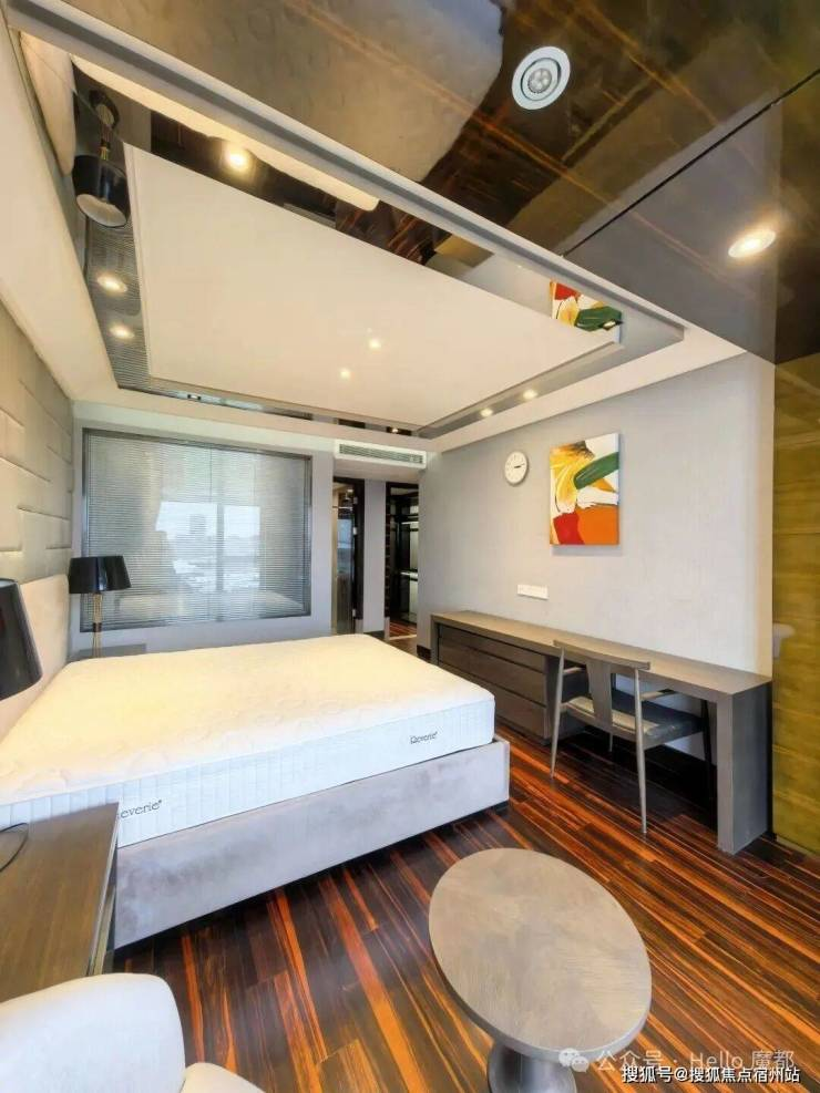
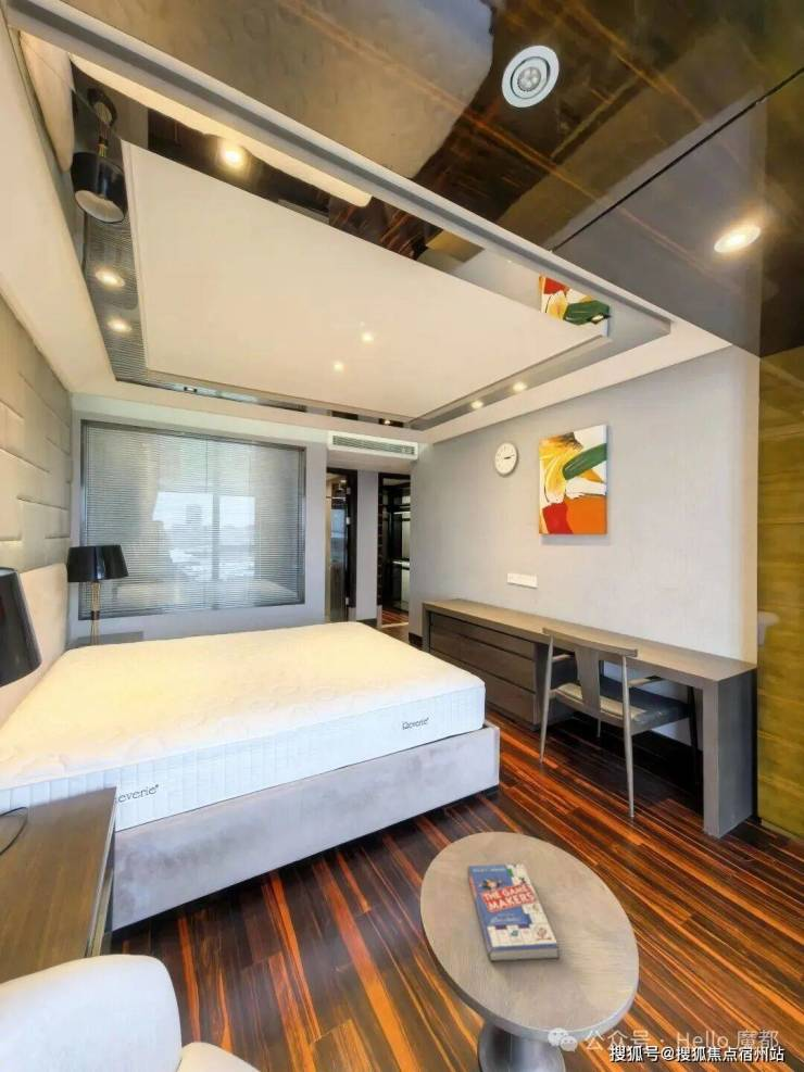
+ book [466,863,560,962]
